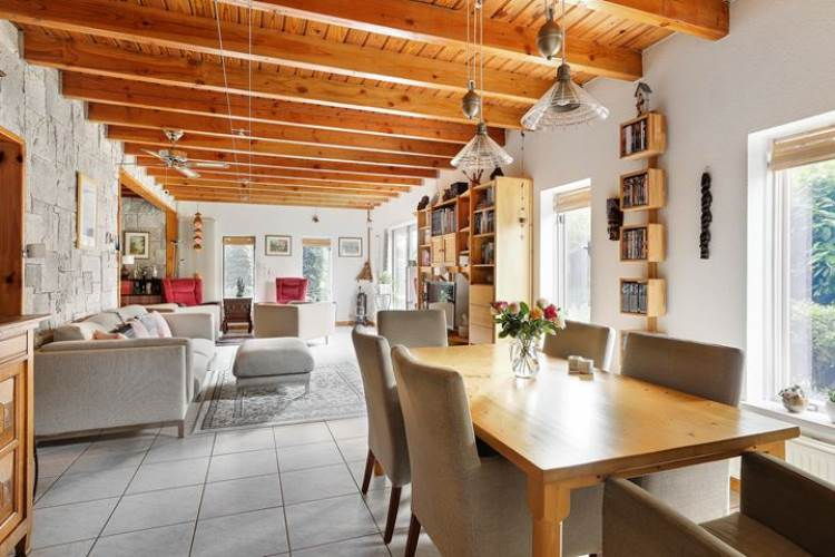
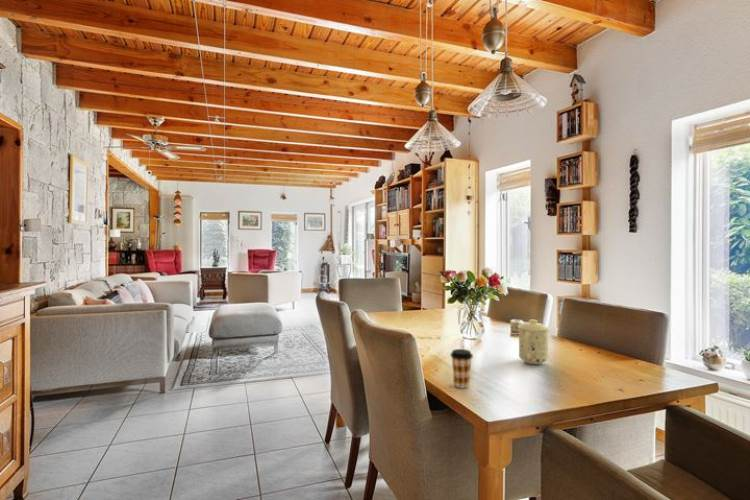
+ mug [517,319,550,365]
+ coffee cup [449,348,474,389]
